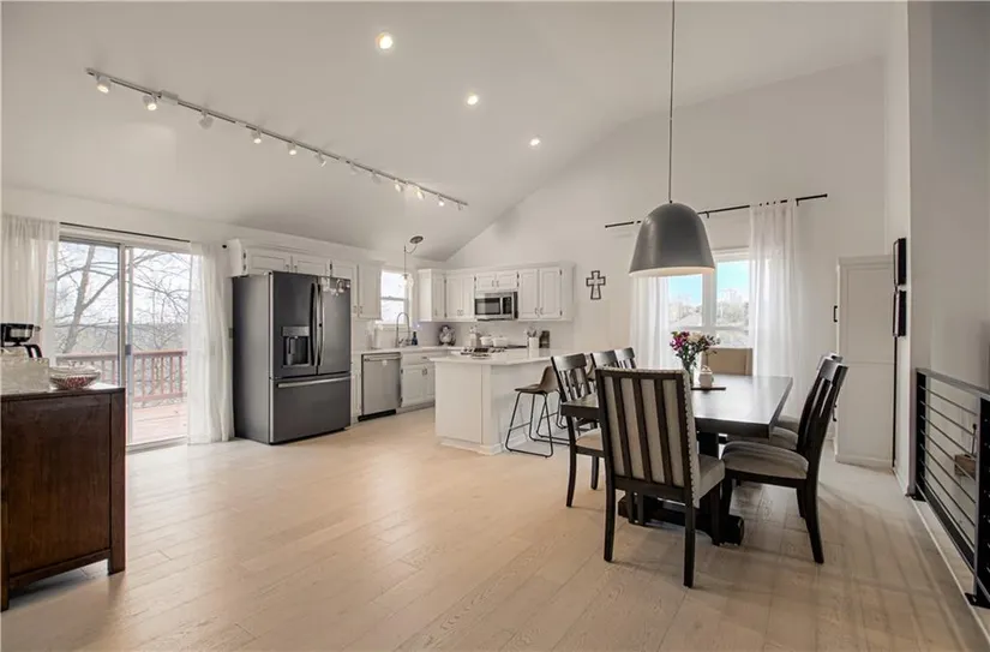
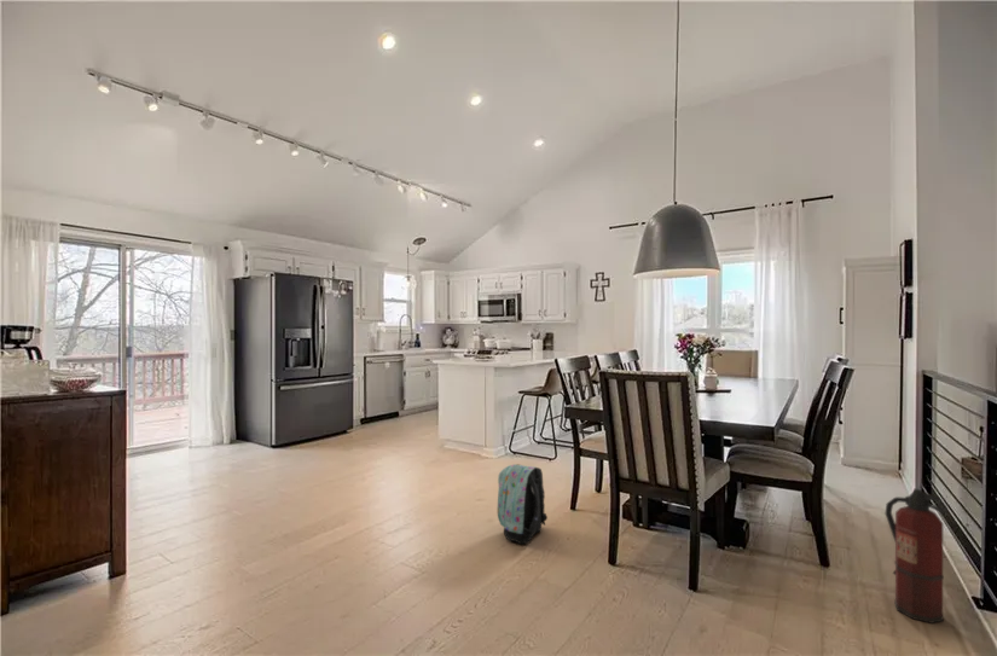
+ backpack [497,463,549,545]
+ fire extinguisher [885,488,946,625]
